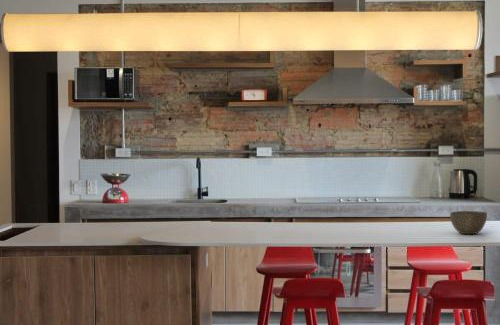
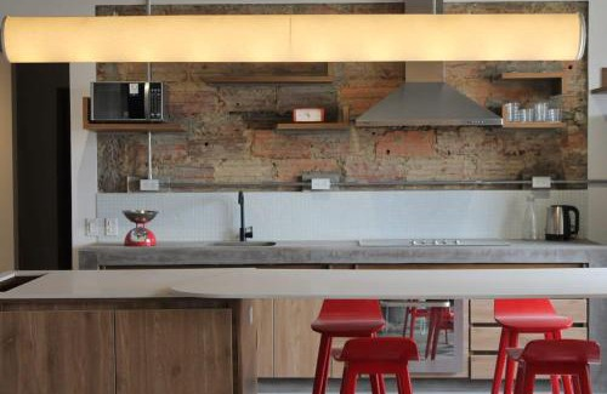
- bowl [449,210,488,235]
